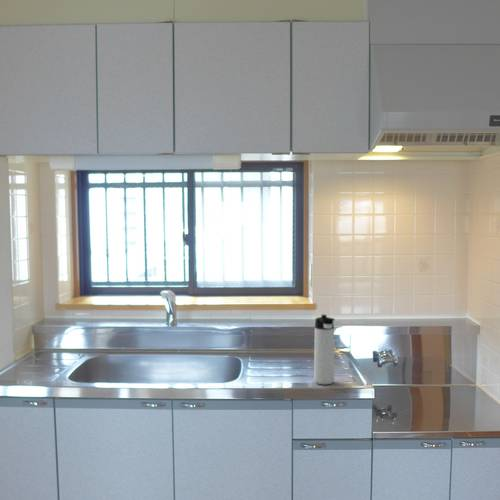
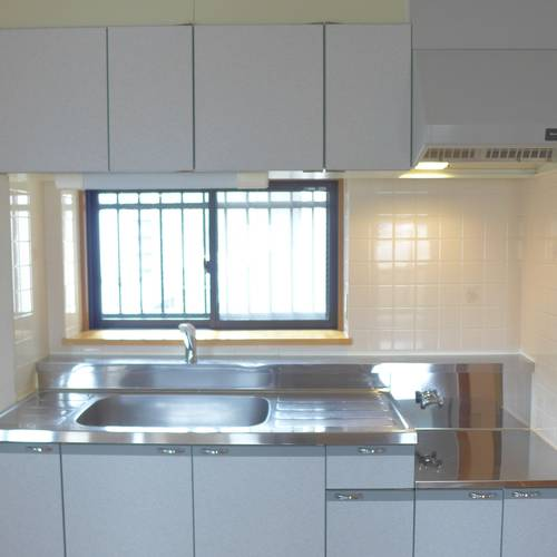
- thermos bottle [313,314,335,386]
